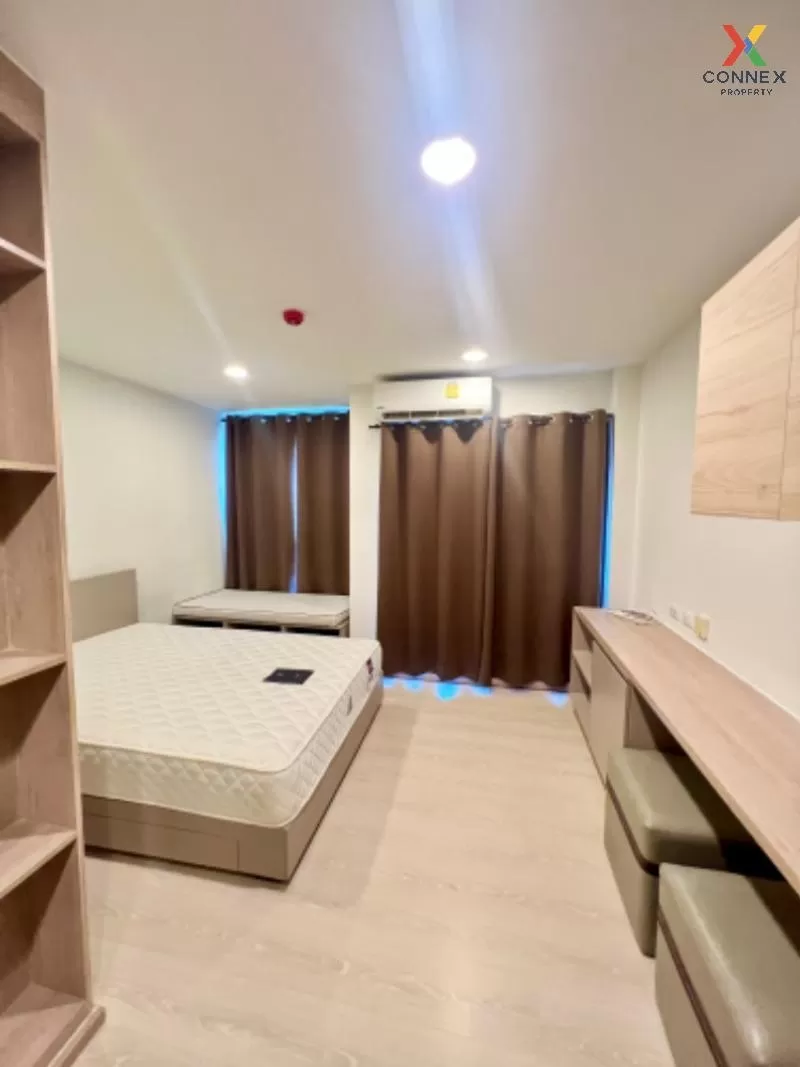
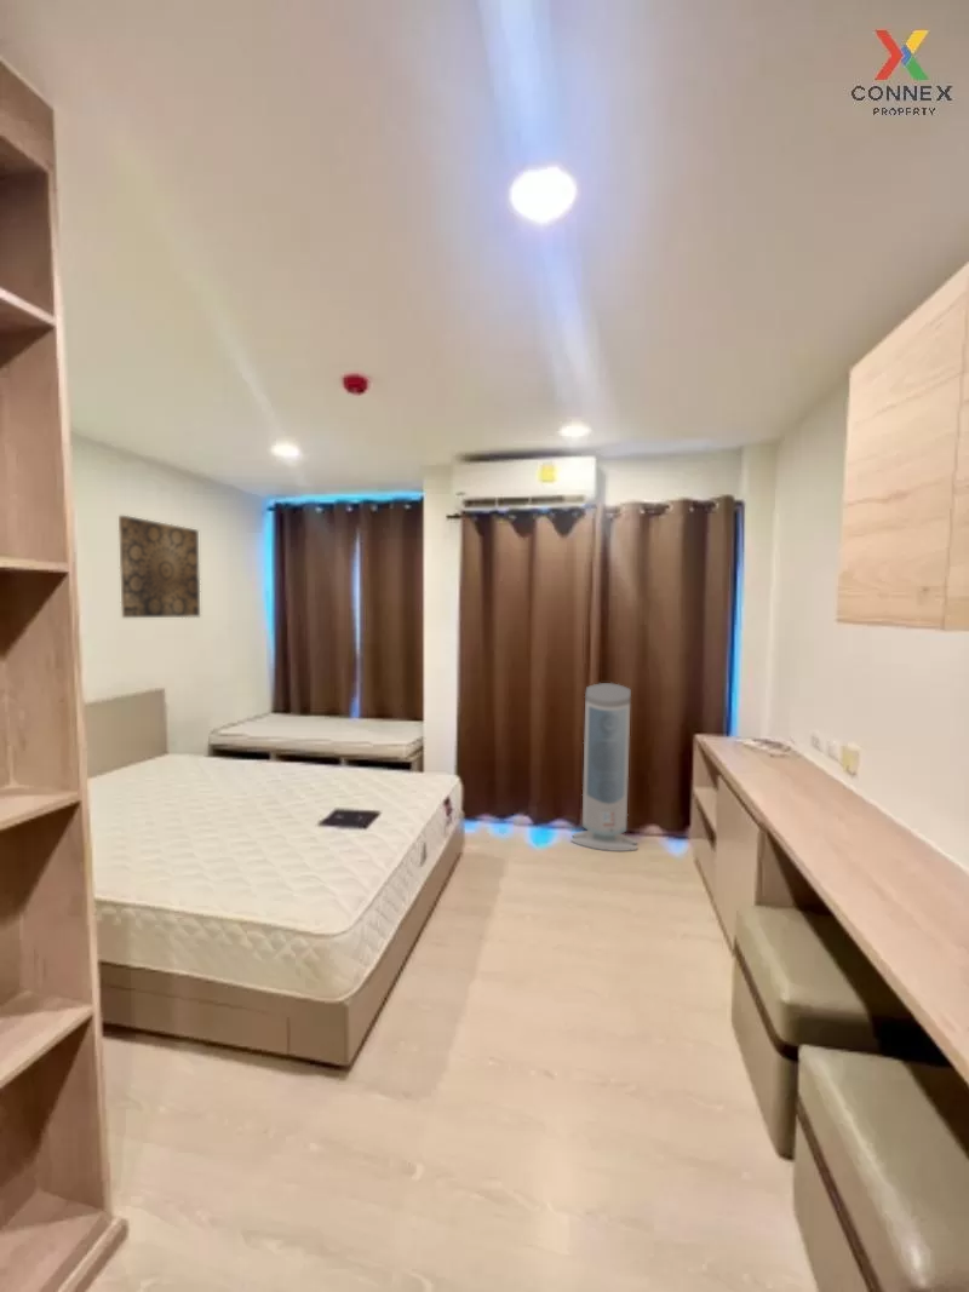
+ air purifier [569,682,638,852]
+ wall art [117,515,201,619]
